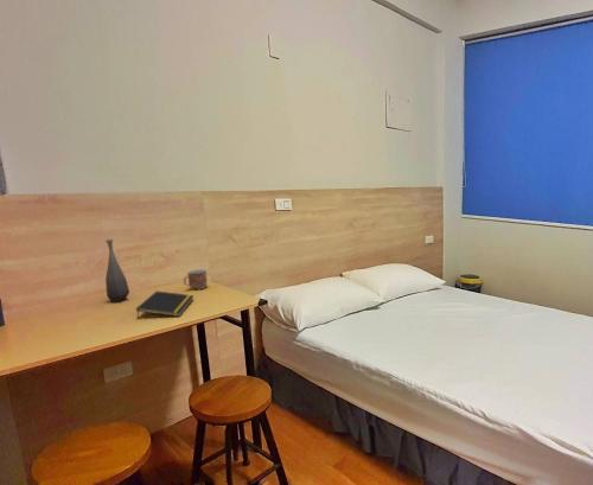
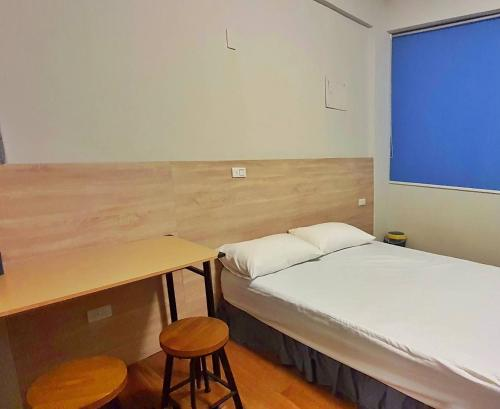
- bottle [104,238,130,304]
- mug [183,268,208,291]
- notepad [135,291,195,320]
